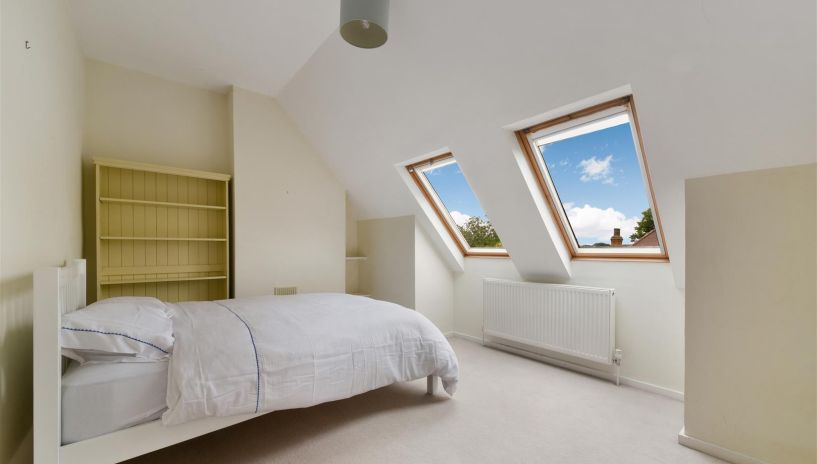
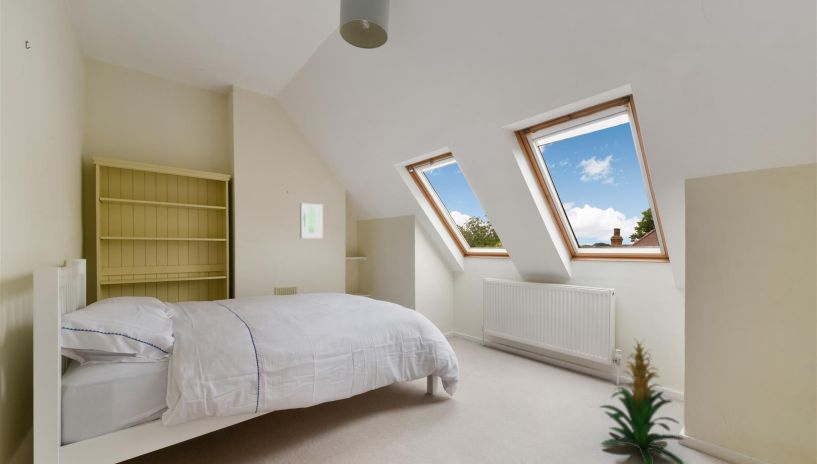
+ indoor plant [598,336,686,464]
+ wall art [299,202,324,239]
